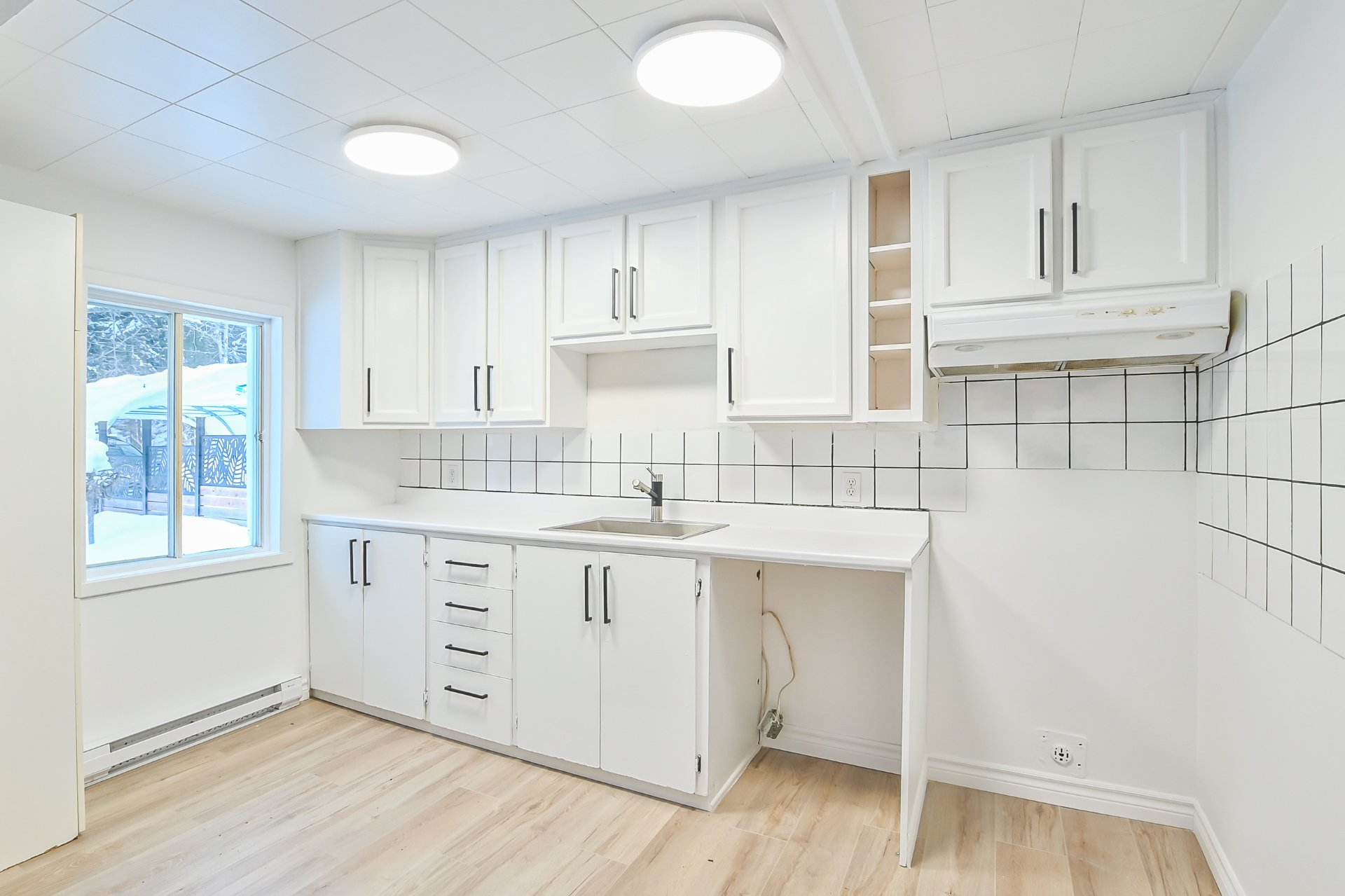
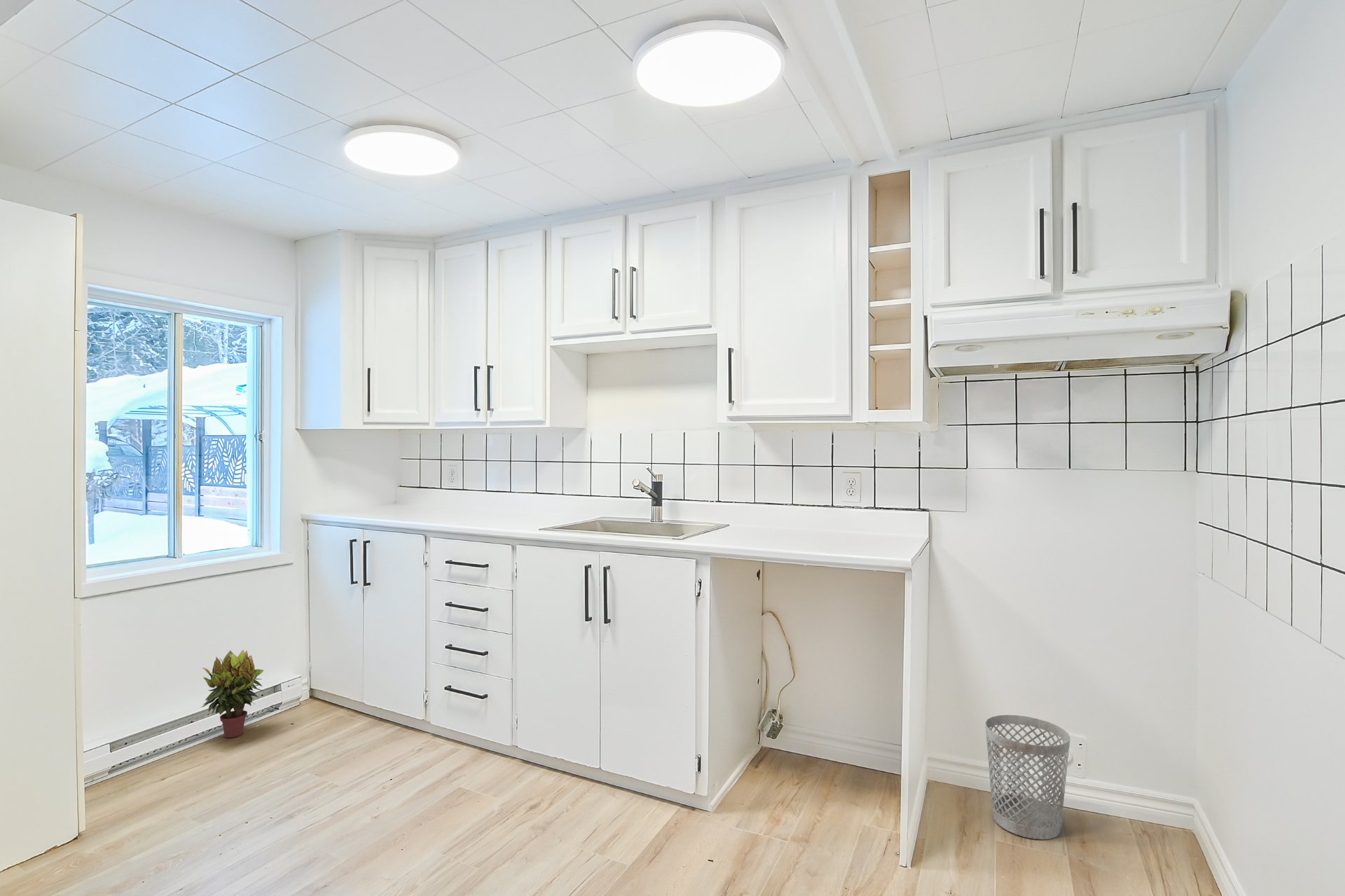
+ wastebasket [985,714,1071,840]
+ potted plant [200,649,264,738]
